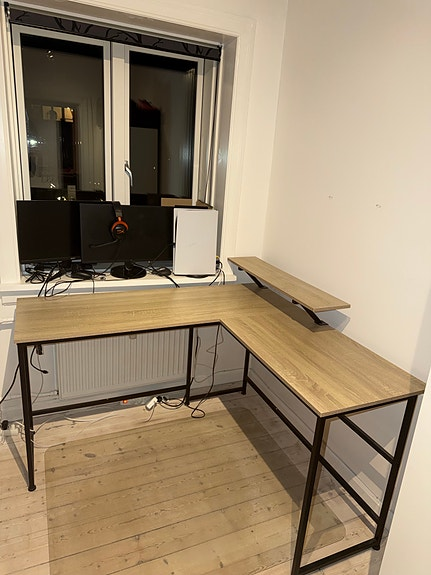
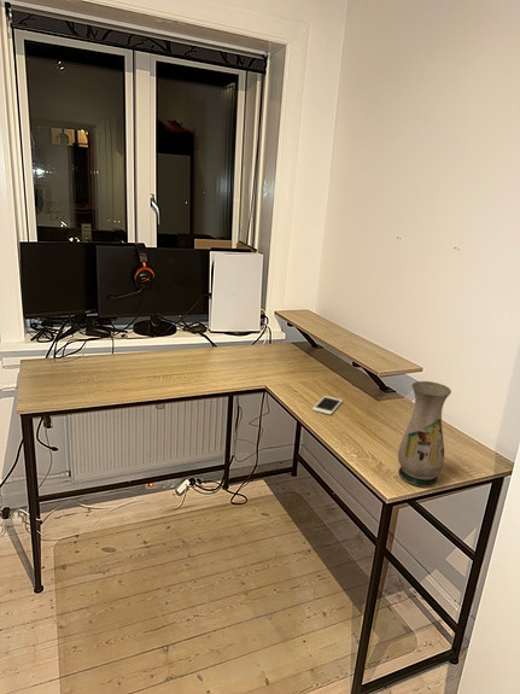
+ vase [397,380,452,488]
+ cell phone [311,395,344,416]
